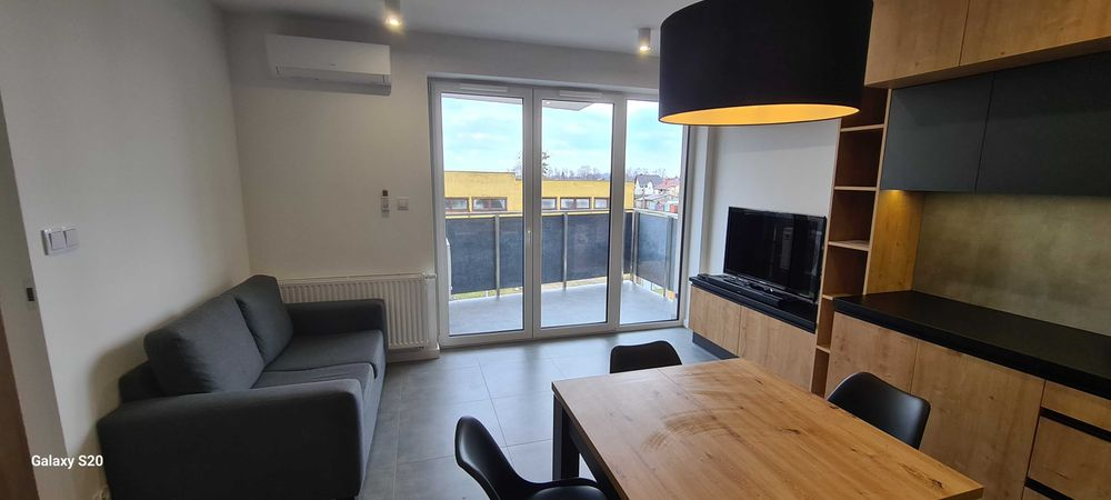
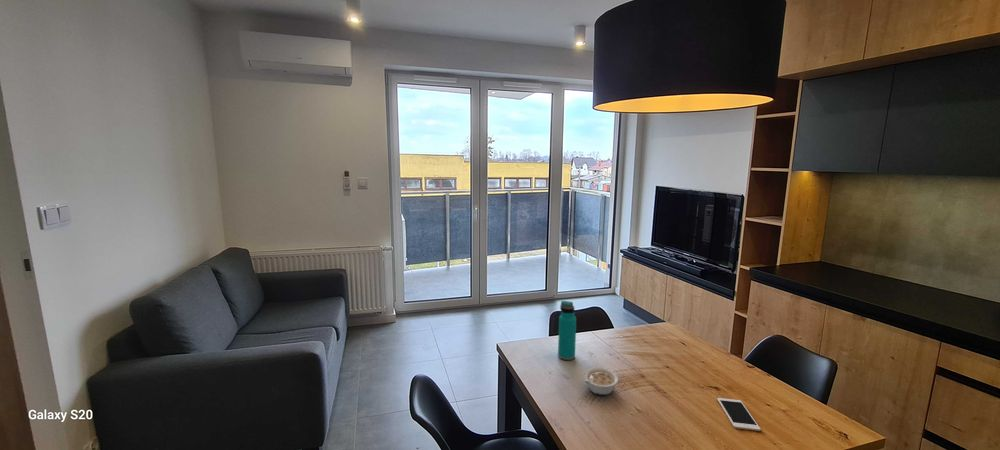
+ legume [583,366,619,396]
+ water bottle [557,300,577,361]
+ cell phone [716,397,762,432]
